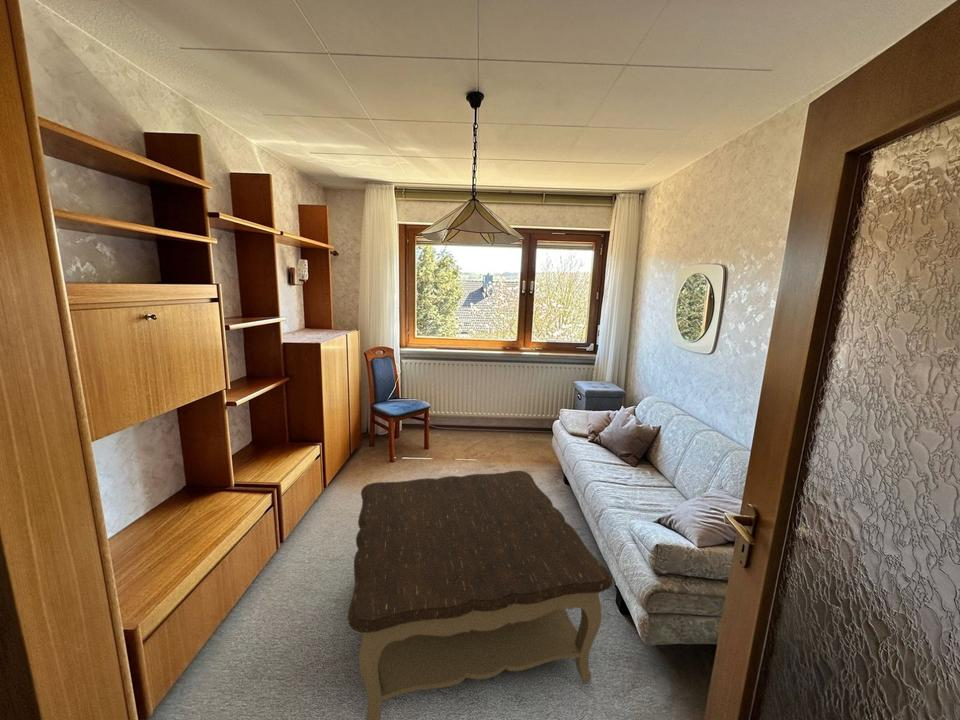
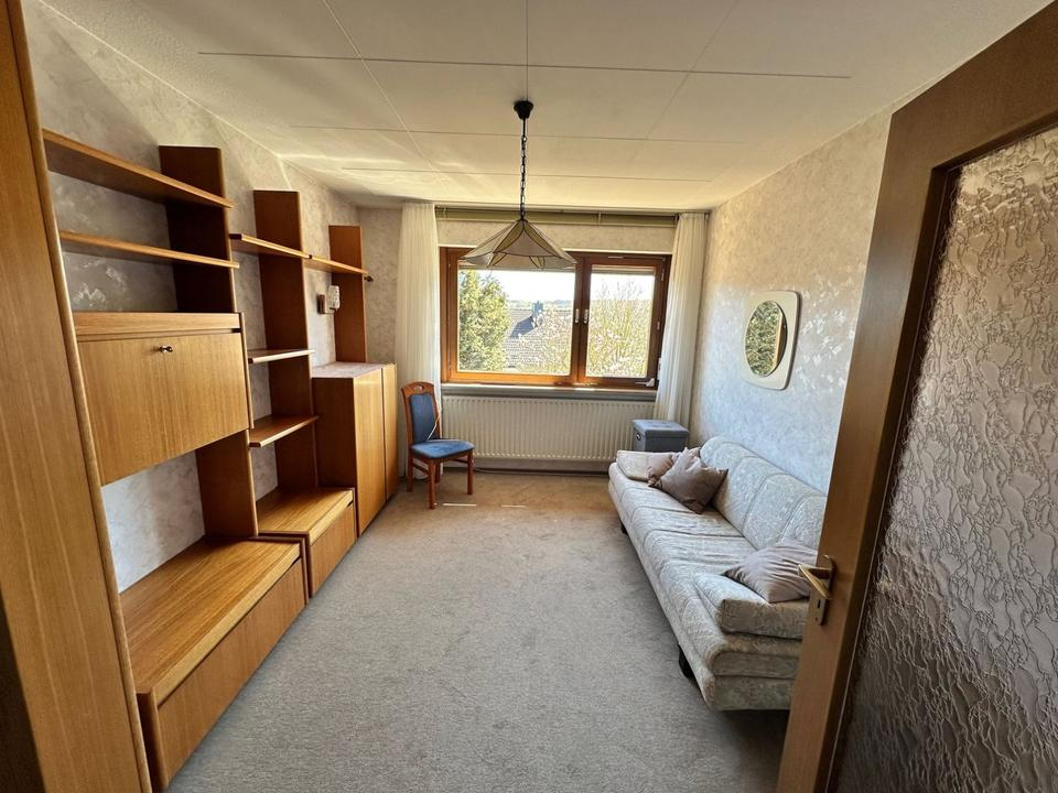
- coffee table [347,470,613,720]
